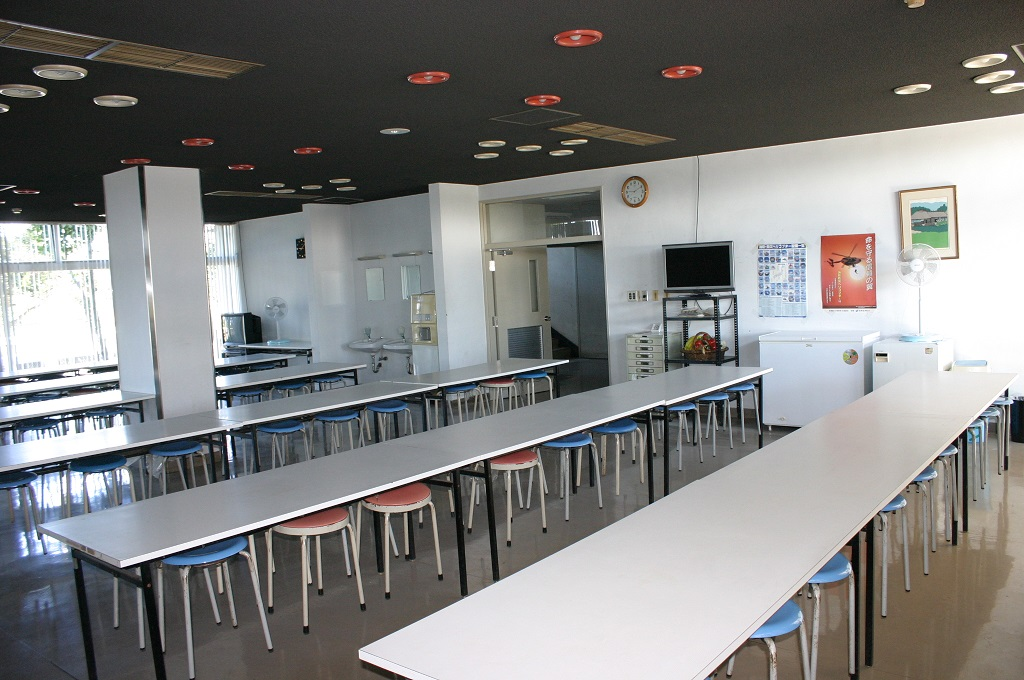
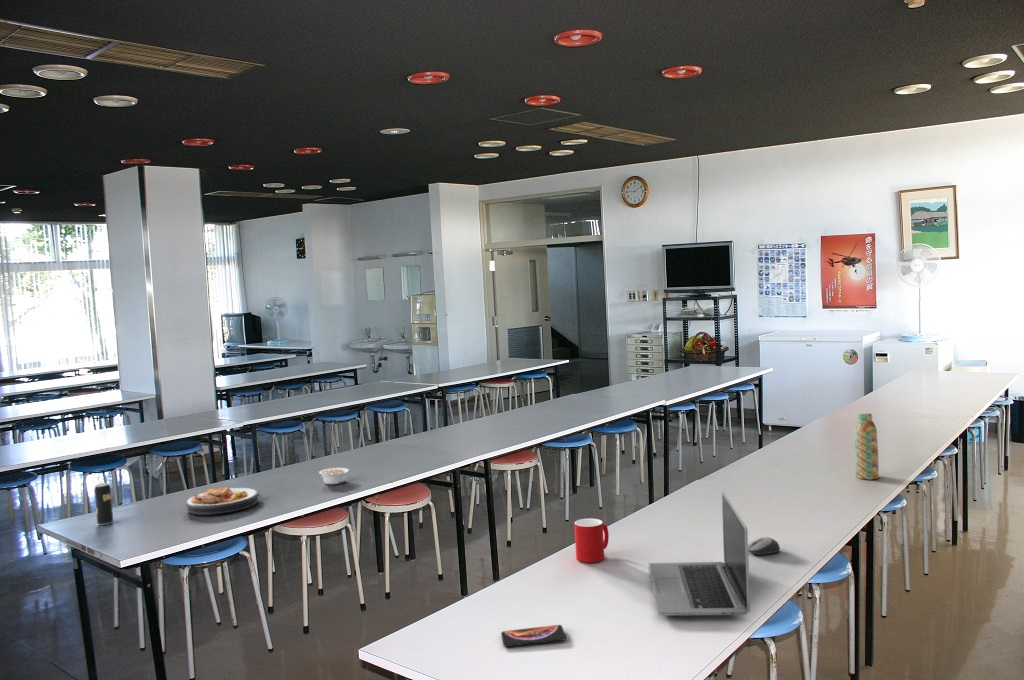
+ laptop [648,490,751,617]
+ computer mouse [748,536,781,556]
+ smartphone [500,624,567,648]
+ water bottle [854,412,880,480]
+ legume [318,467,350,485]
+ cup [573,517,610,563]
+ plate [184,486,260,516]
+ beverage can [93,481,114,526]
